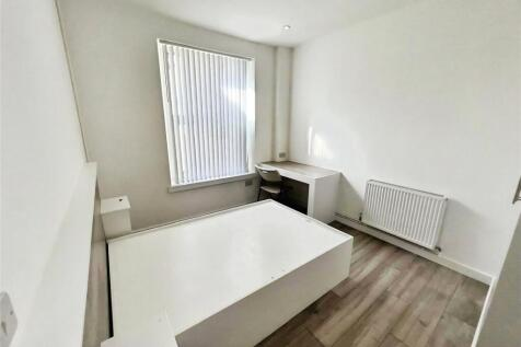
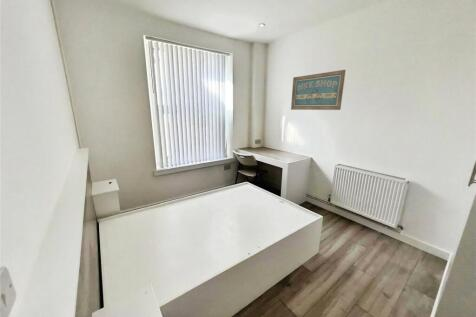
+ wall art [290,69,347,111]
